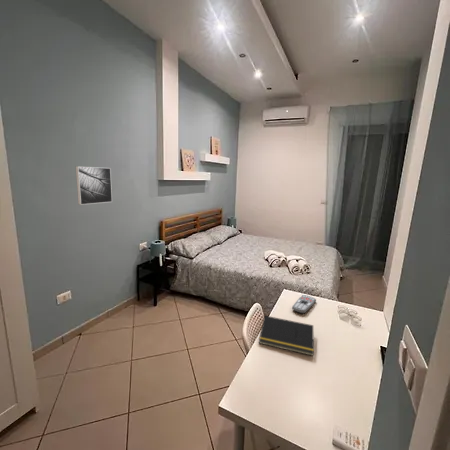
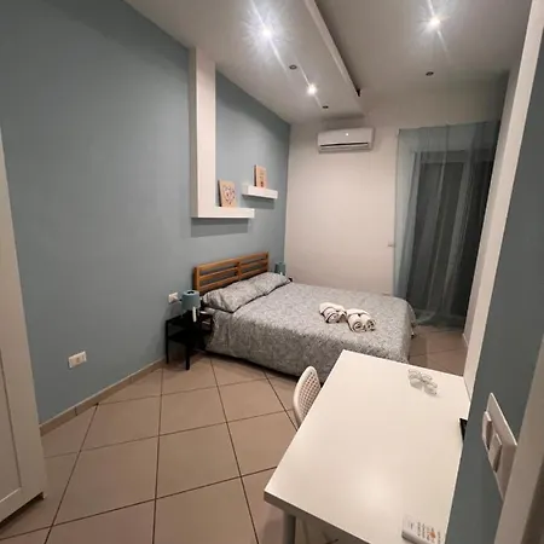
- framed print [75,165,113,206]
- remote control [291,294,317,314]
- notepad [258,315,315,357]
